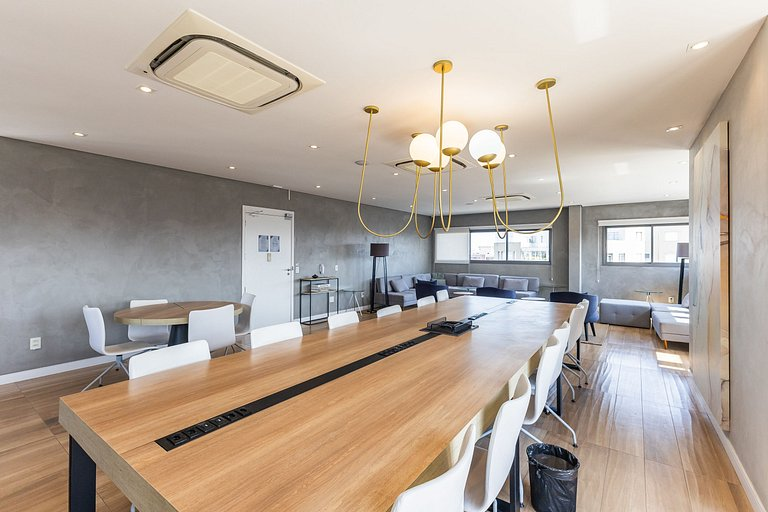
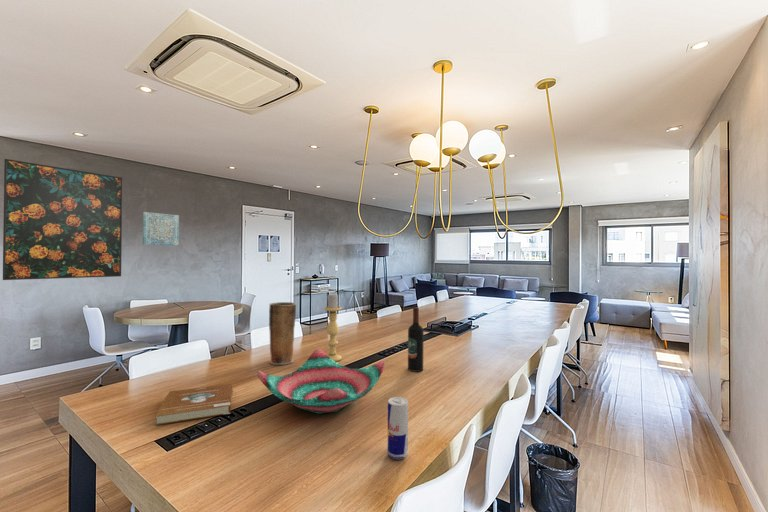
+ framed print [2,158,123,281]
+ vase [268,301,297,366]
+ wine bottle [407,306,425,373]
+ wall art [142,211,180,246]
+ beverage can [386,396,409,460]
+ book [154,383,234,426]
+ decorative bowl [257,348,386,415]
+ candle holder [323,293,343,362]
